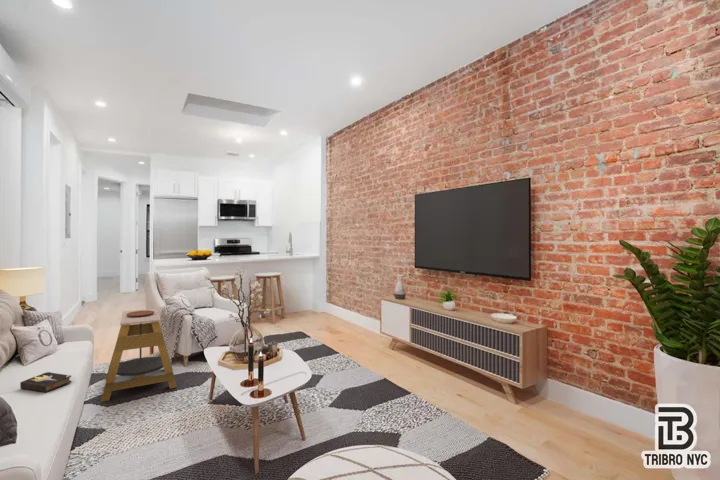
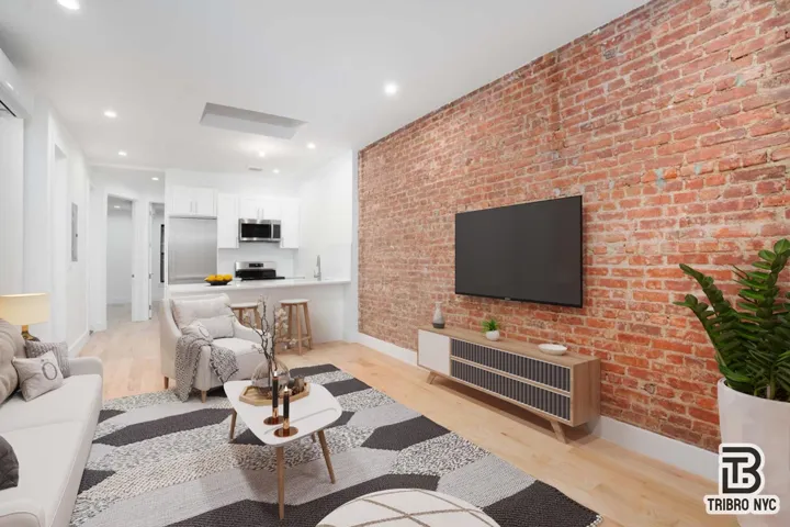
- side table [100,307,178,403]
- hardback book [19,371,72,394]
